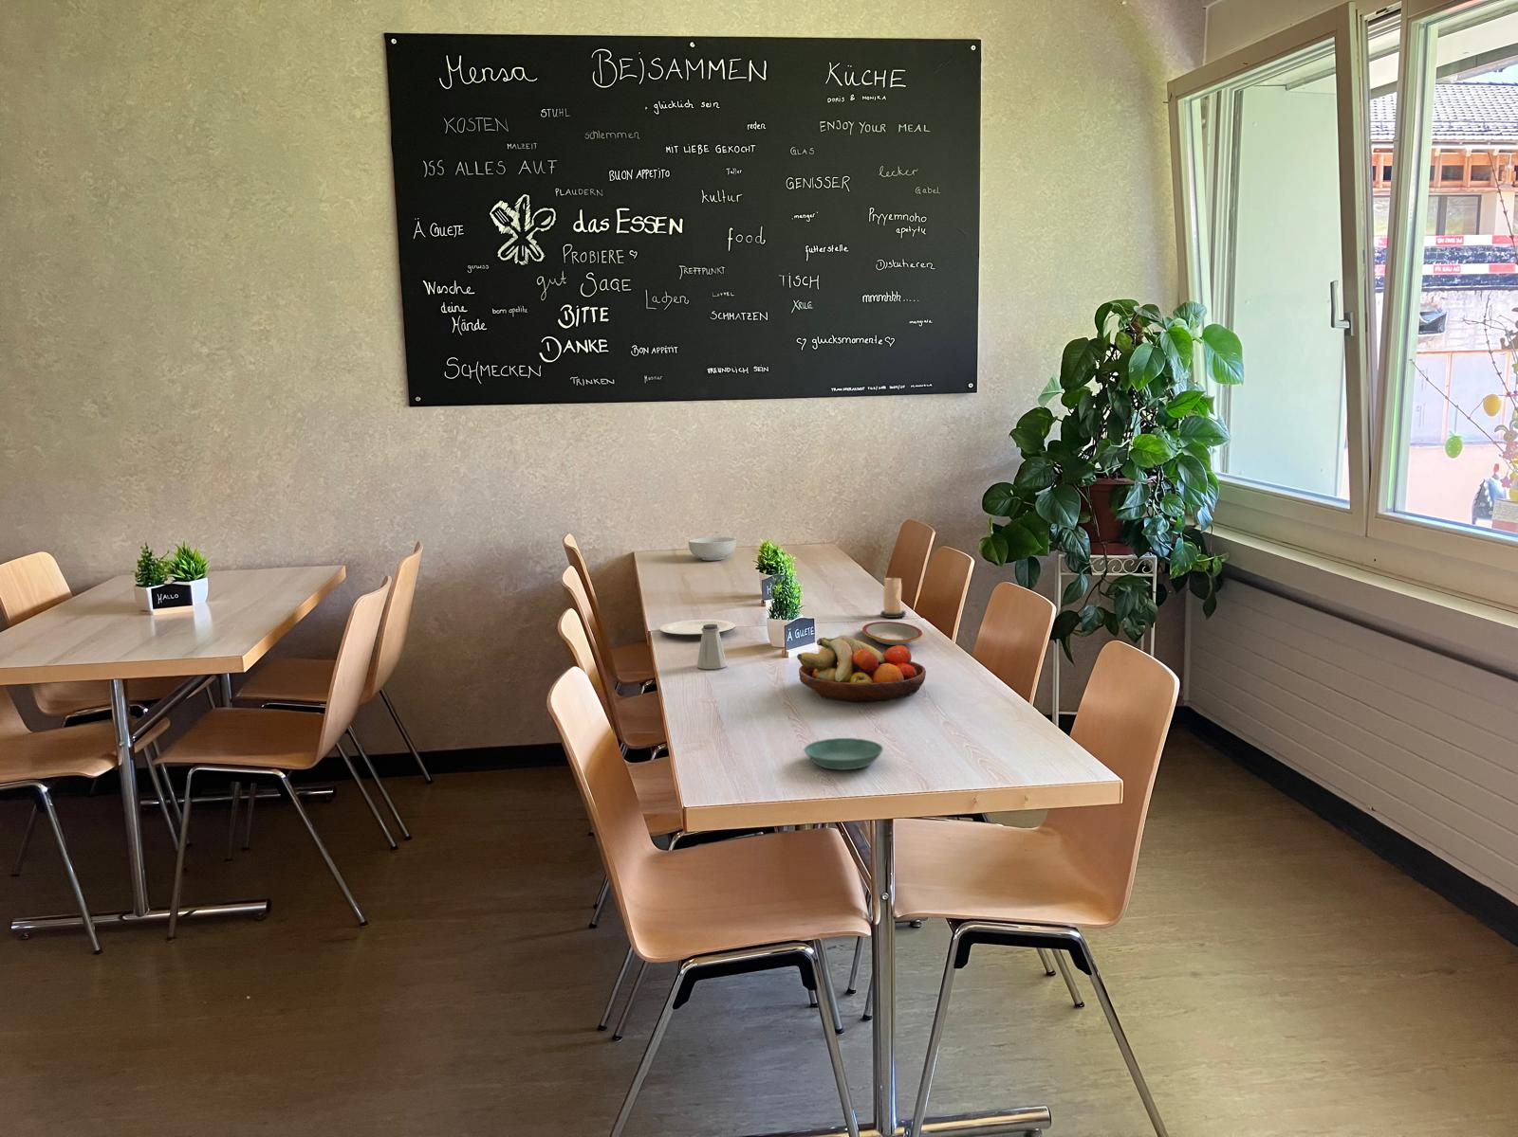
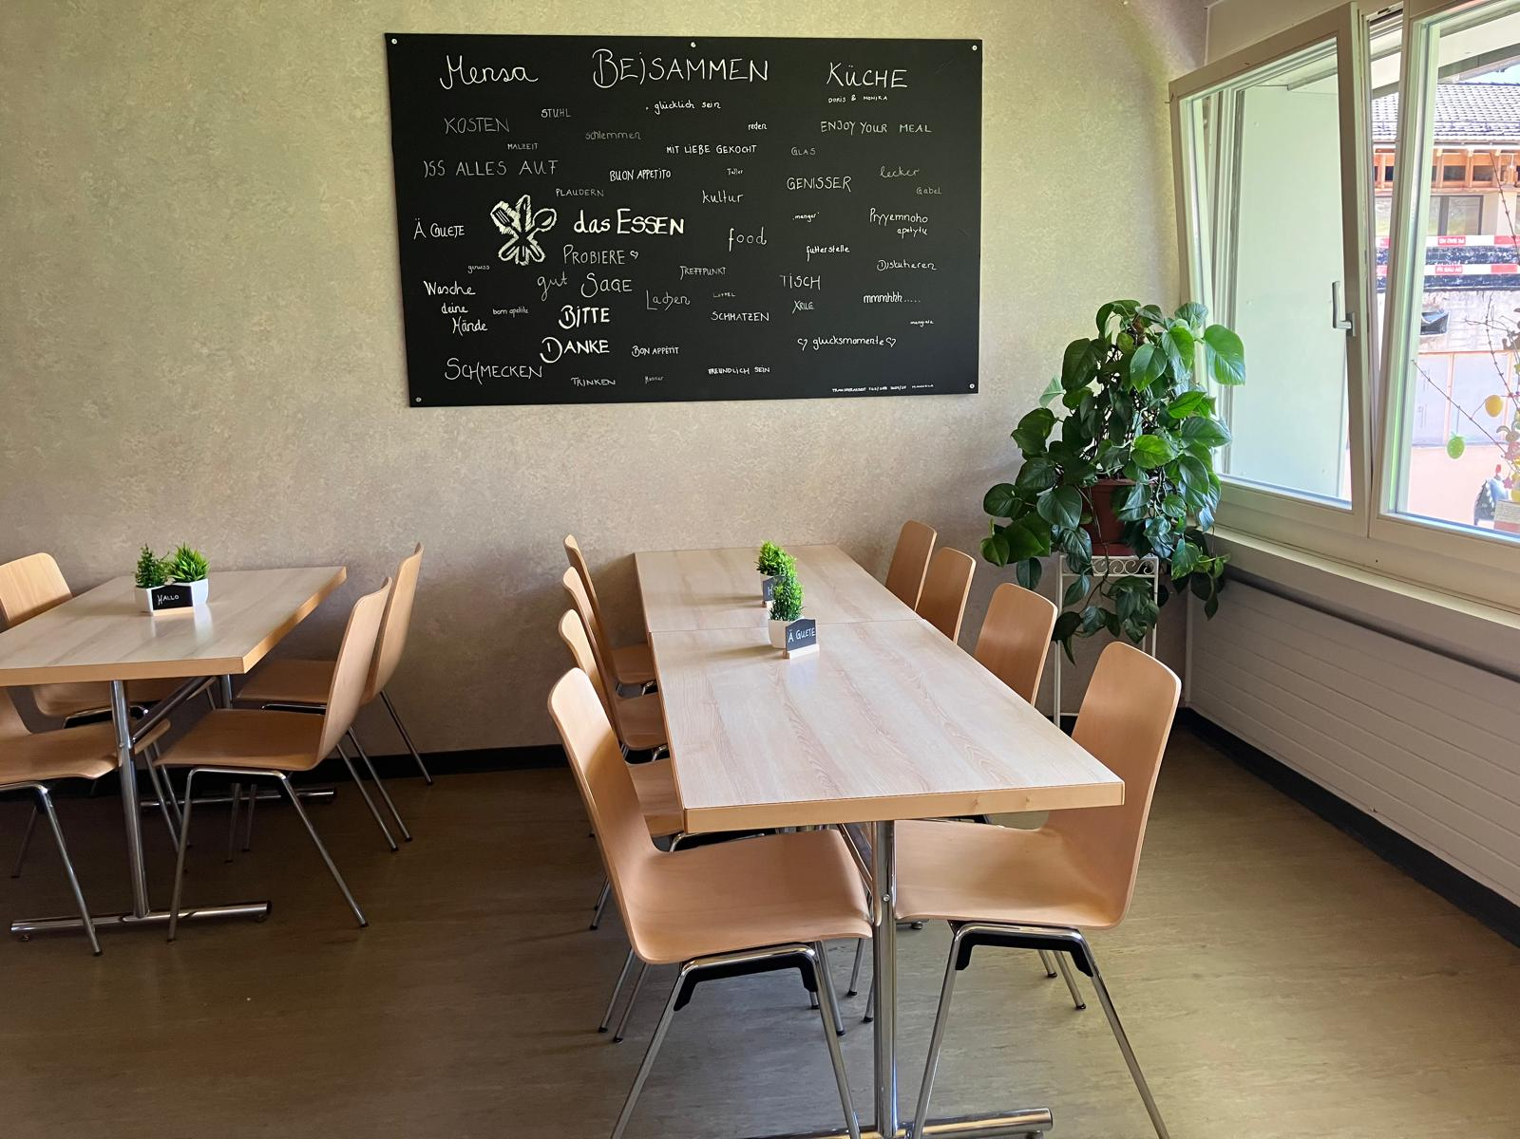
- fruit bowl [796,634,926,703]
- candle [880,573,907,619]
- plate [659,619,736,638]
- cereal bowl [687,536,737,561]
- plate [862,621,923,646]
- saltshaker [697,625,728,670]
- saucer [803,737,885,770]
